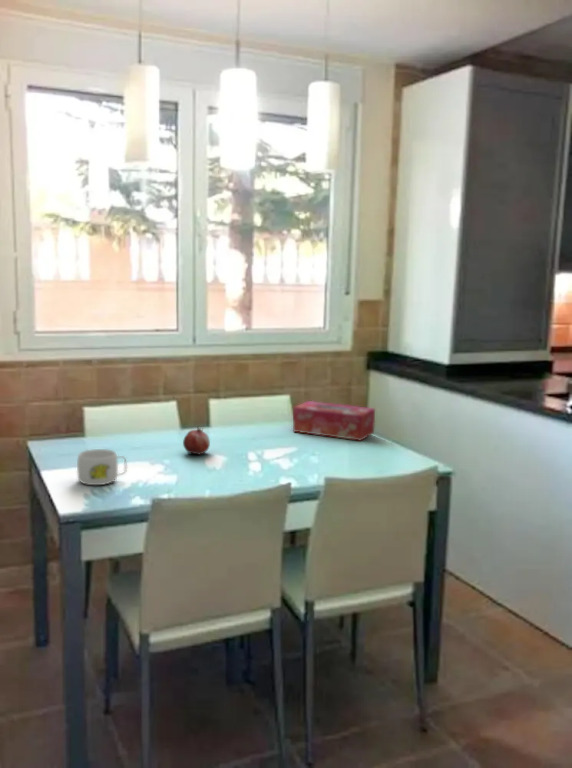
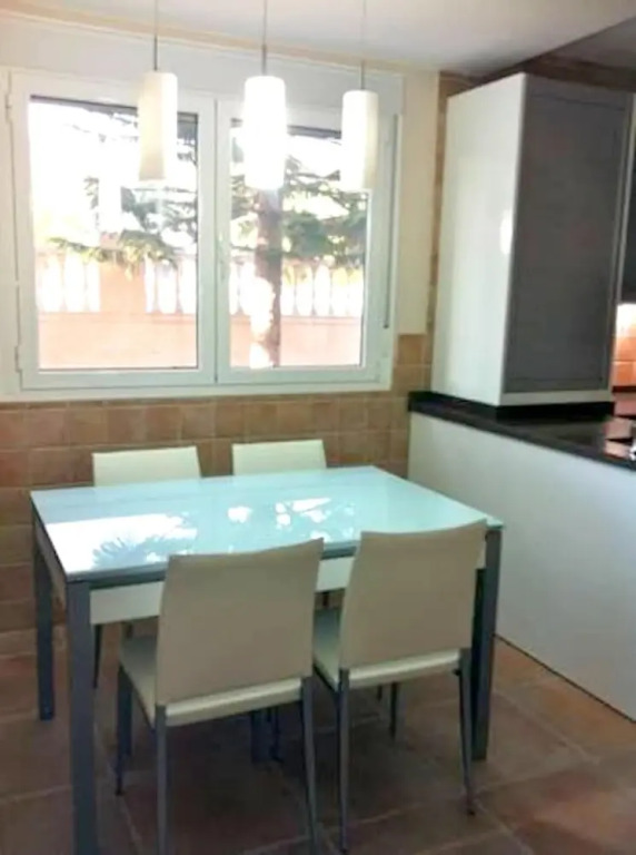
- mug [76,448,128,486]
- tissue box [292,400,376,442]
- fruit [182,425,211,456]
